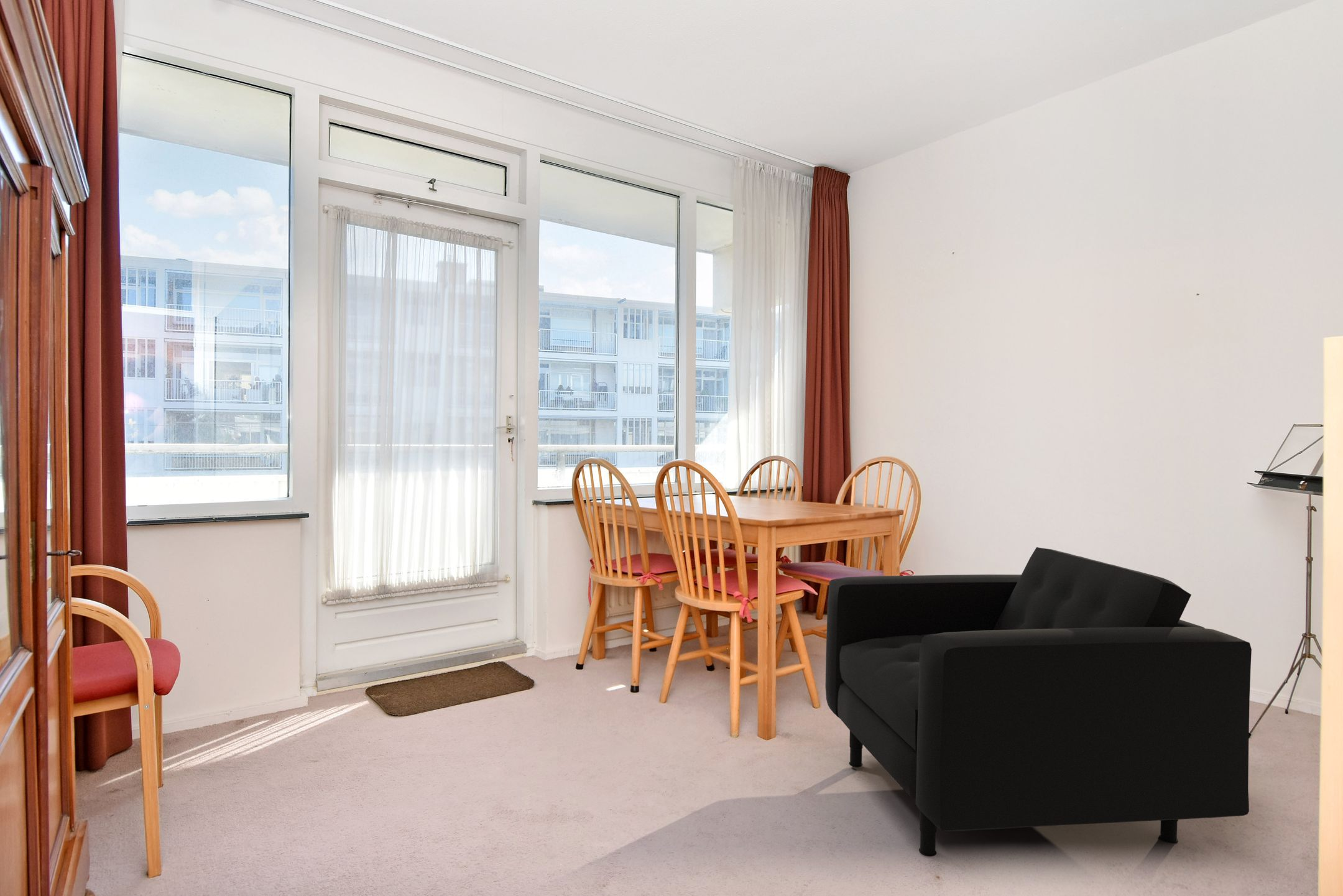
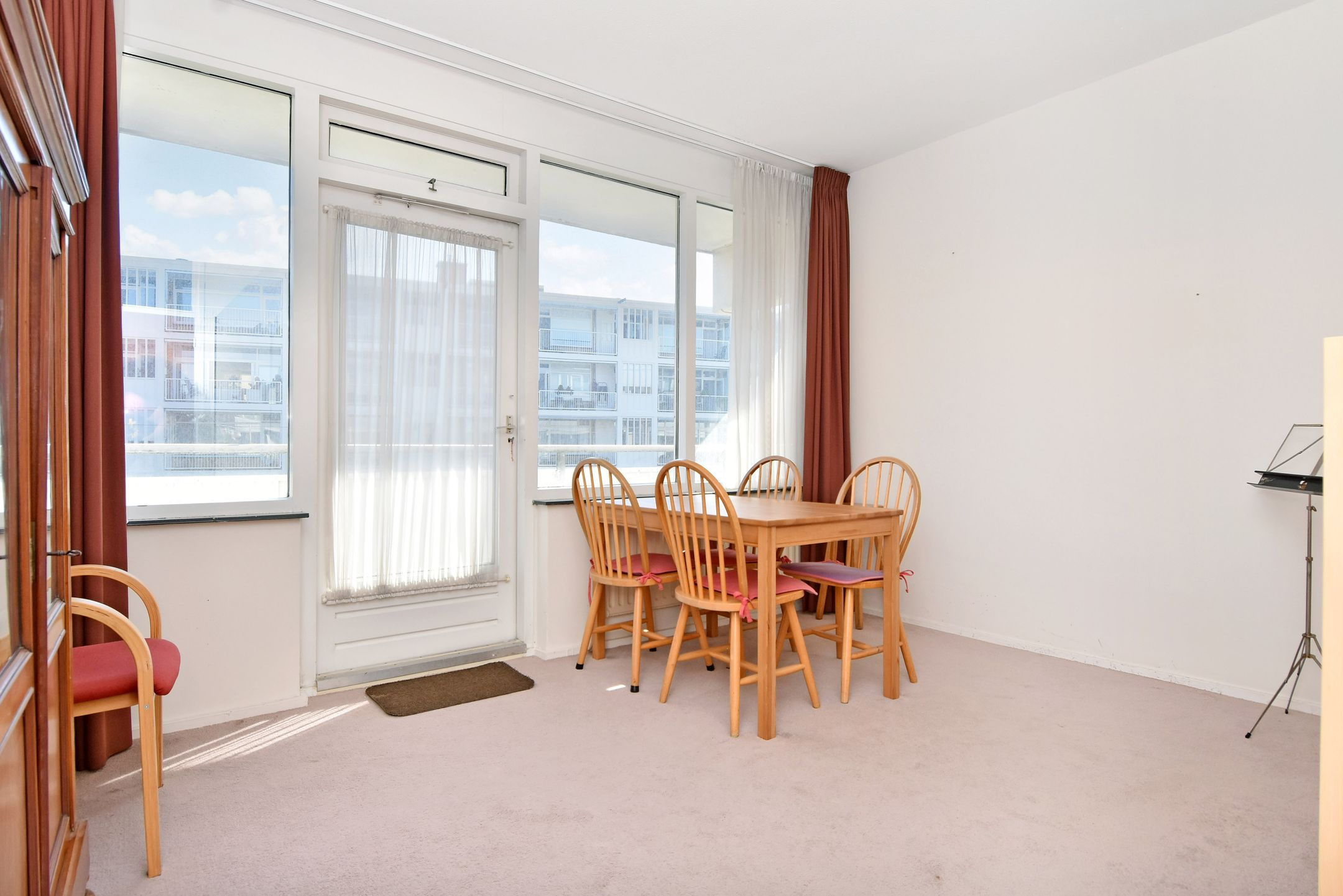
- armchair [825,547,1252,857]
